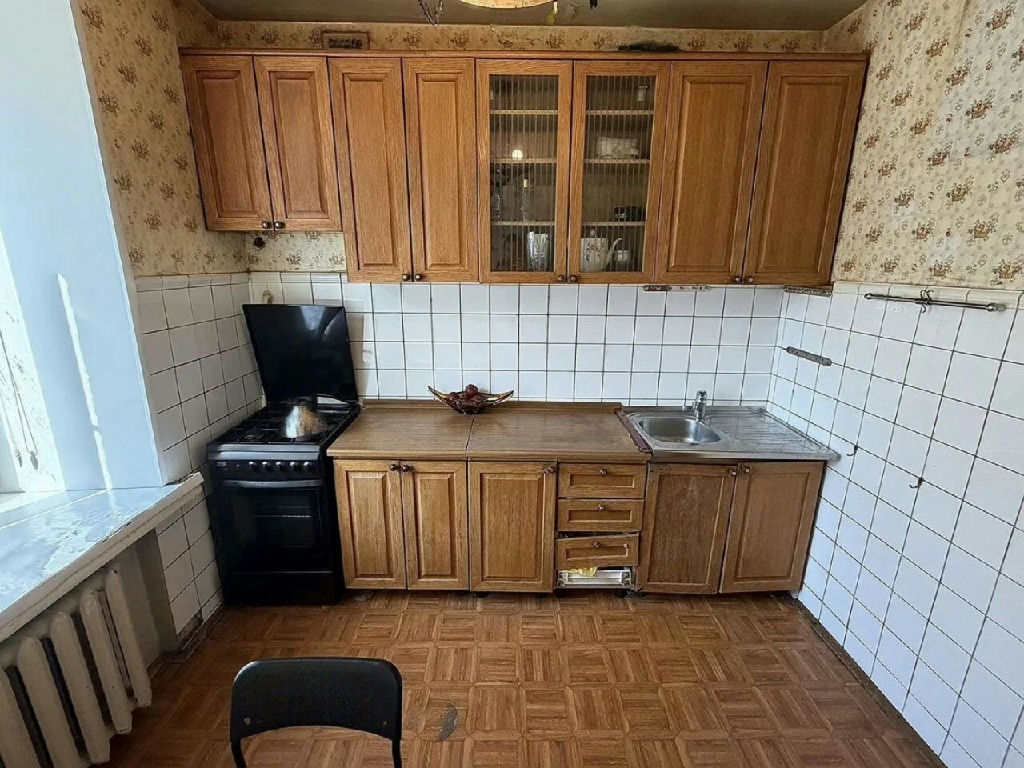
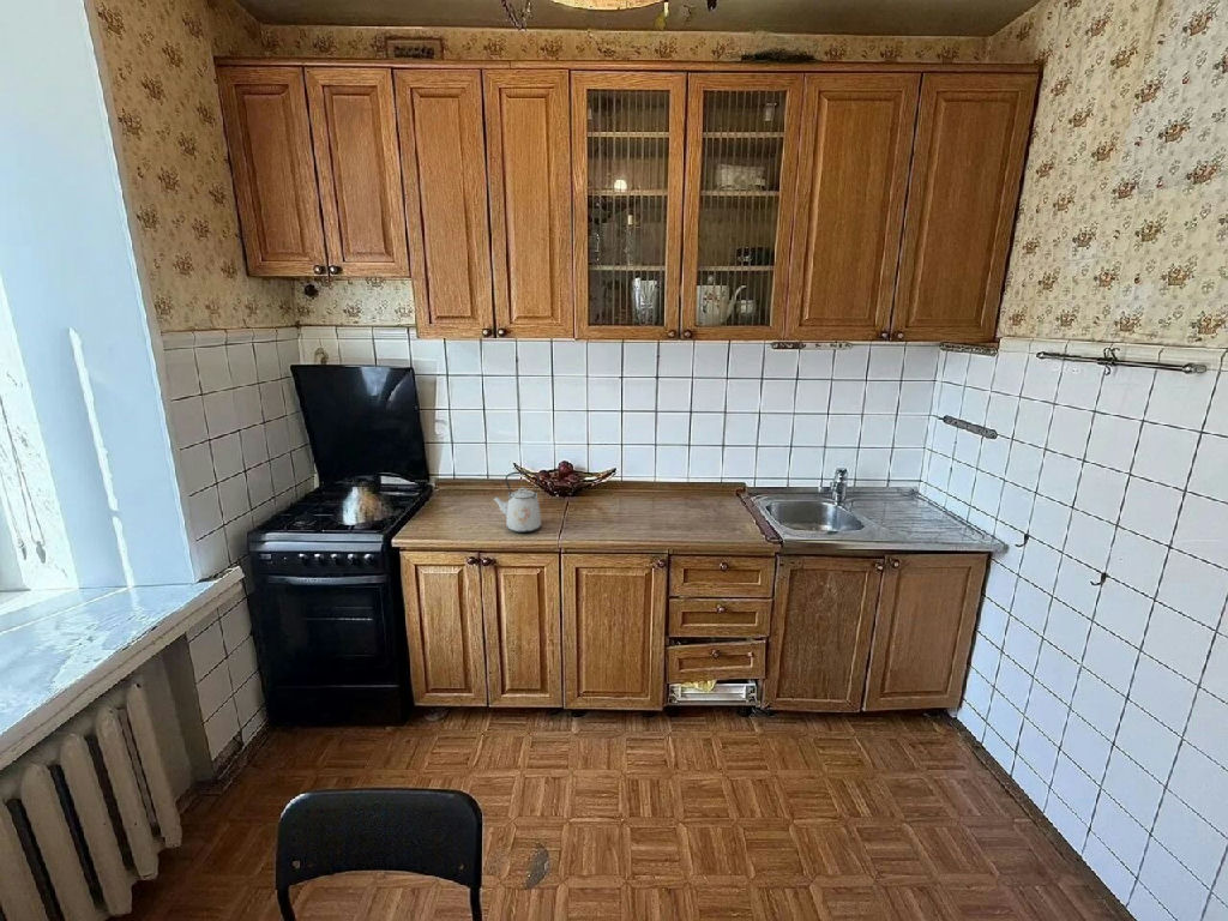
+ kettle [492,470,542,534]
